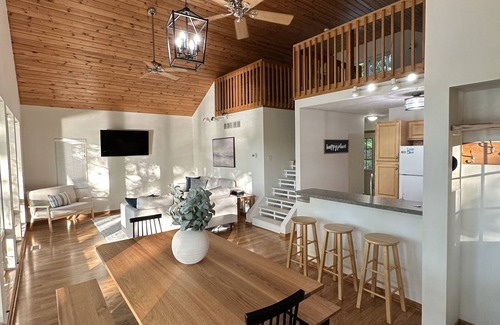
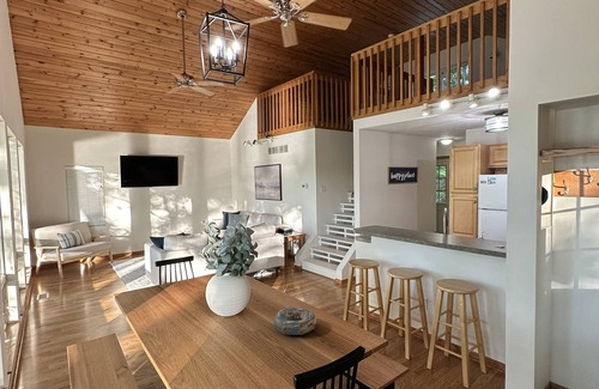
+ decorative bowl [273,306,317,336]
